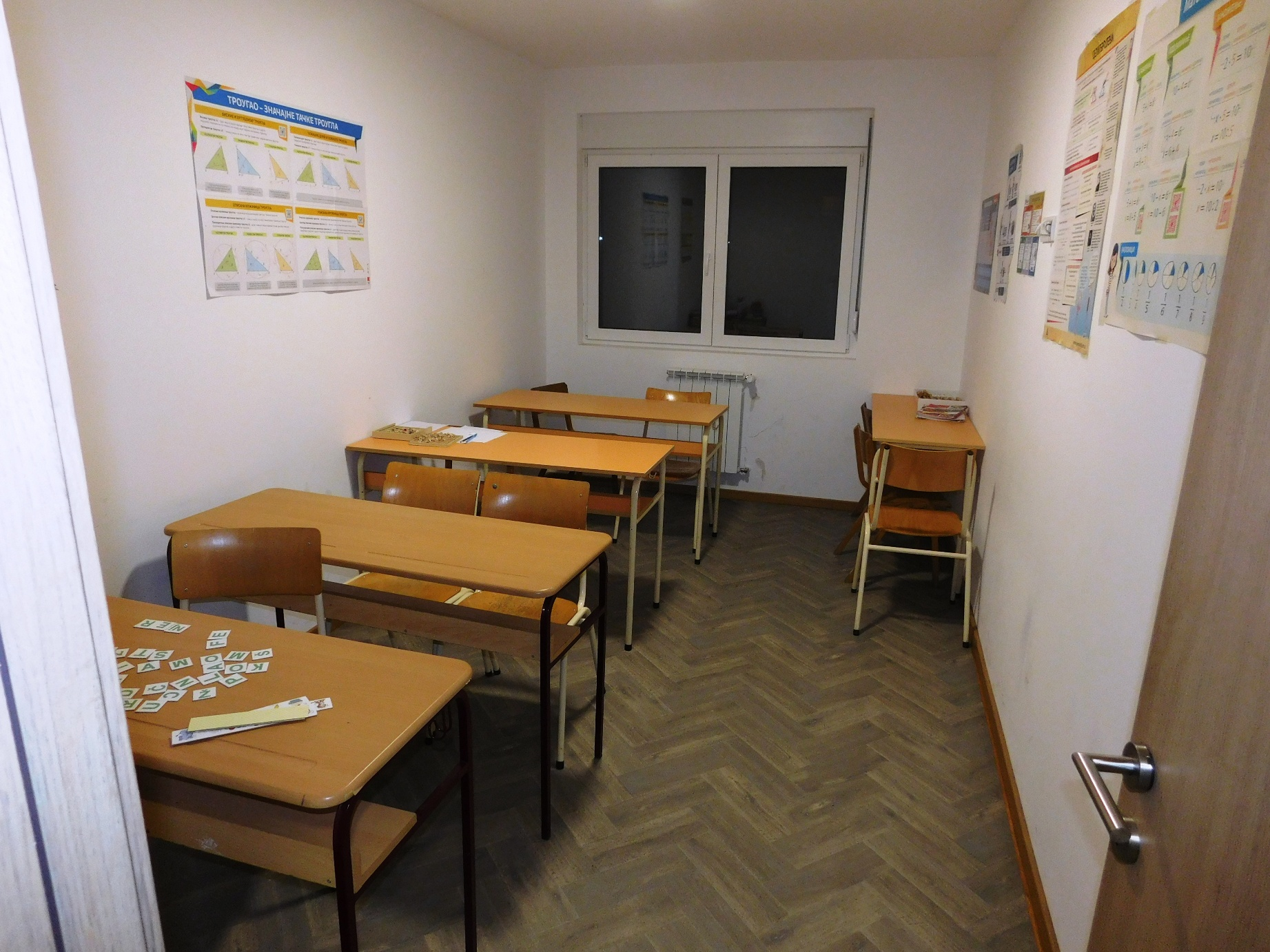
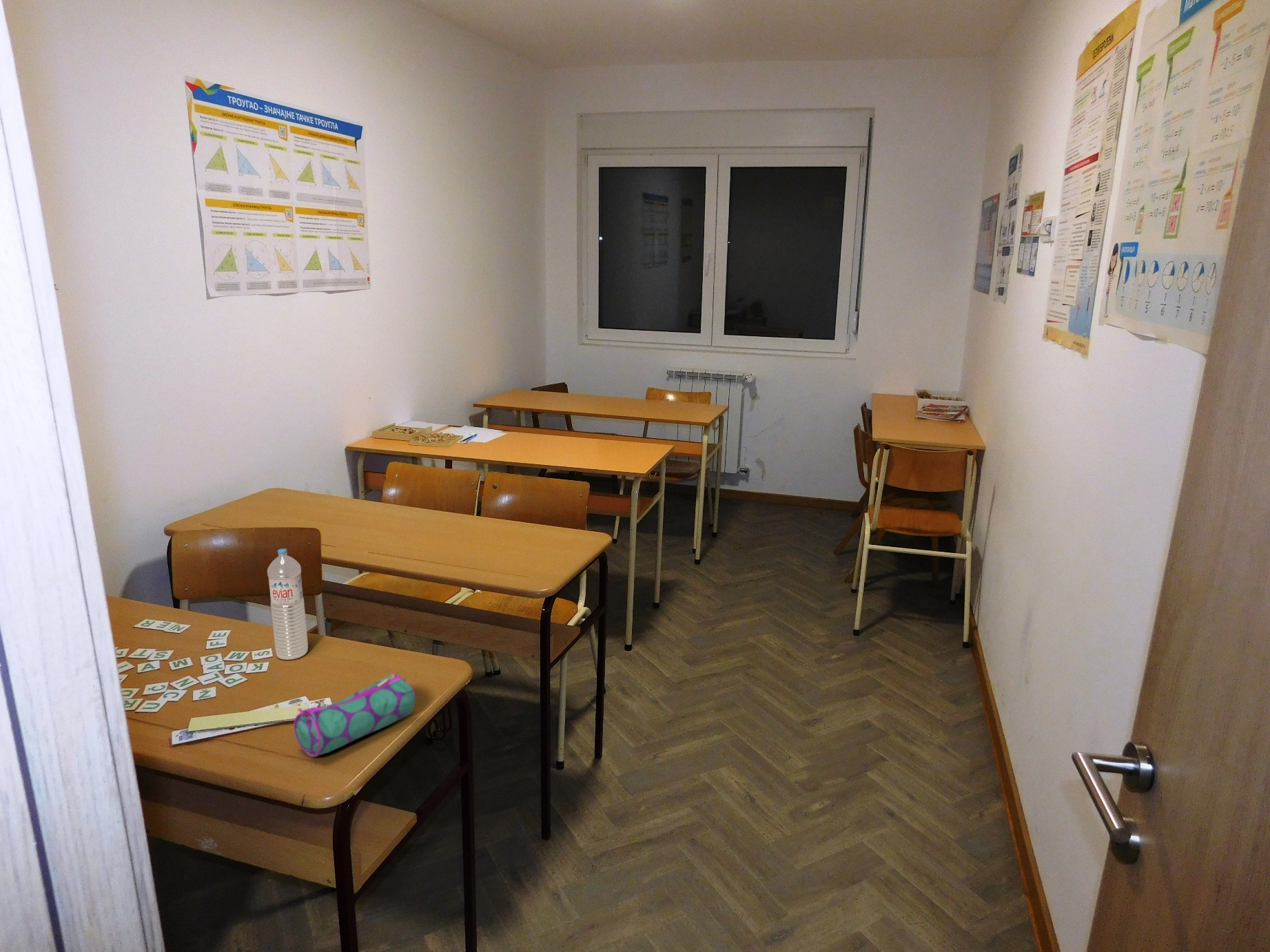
+ pencil case [293,673,416,758]
+ water bottle [267,548,309,661]
